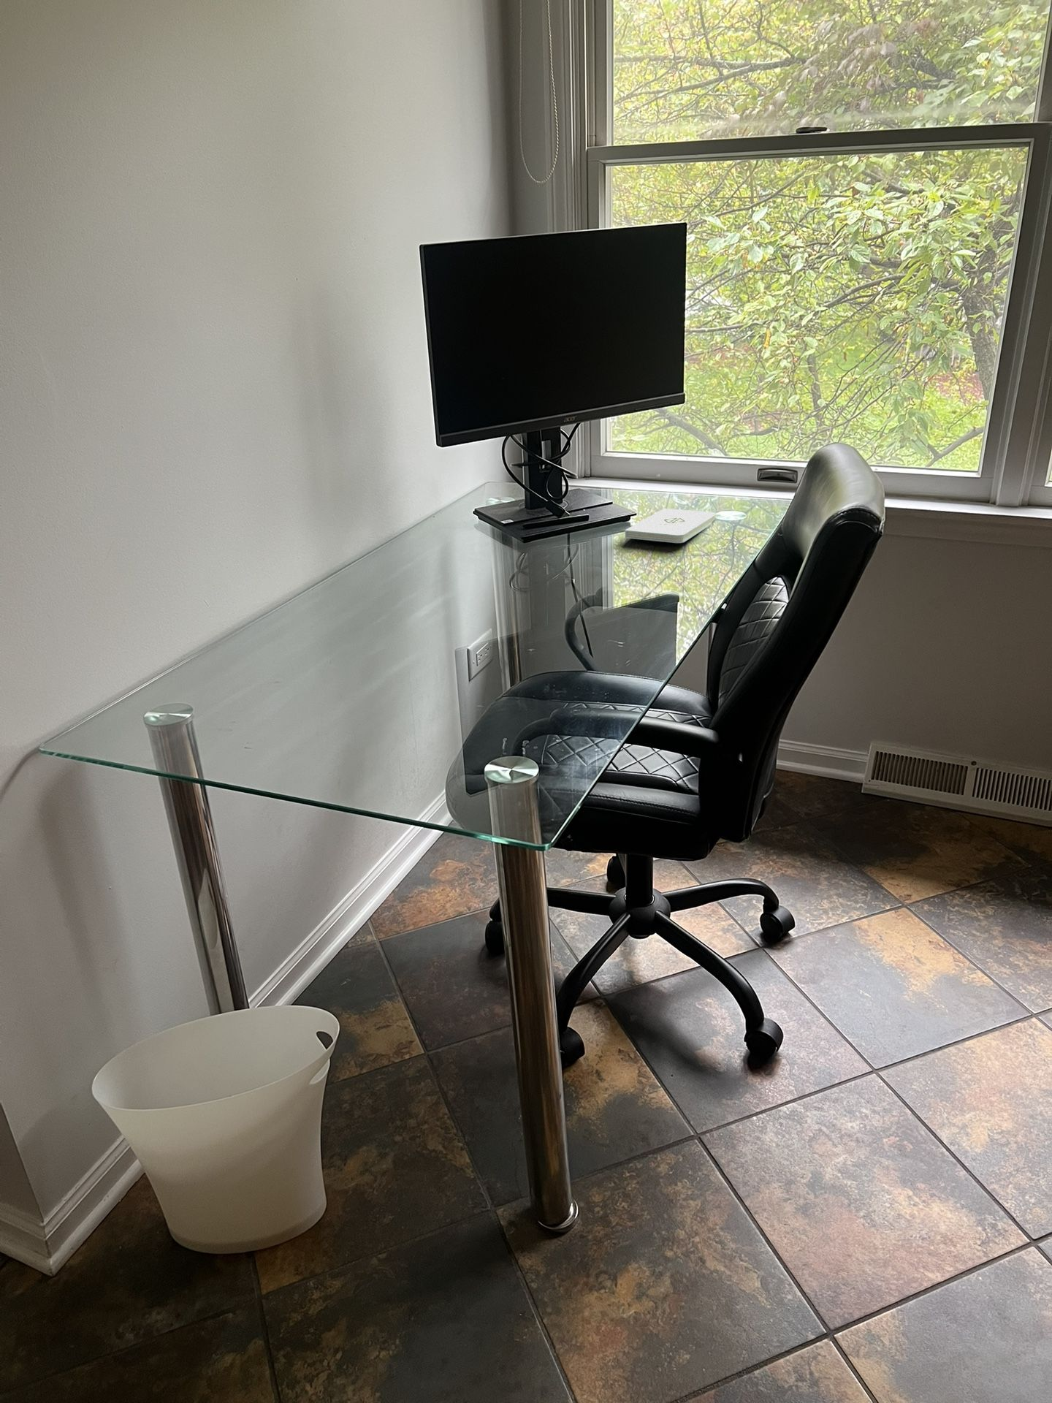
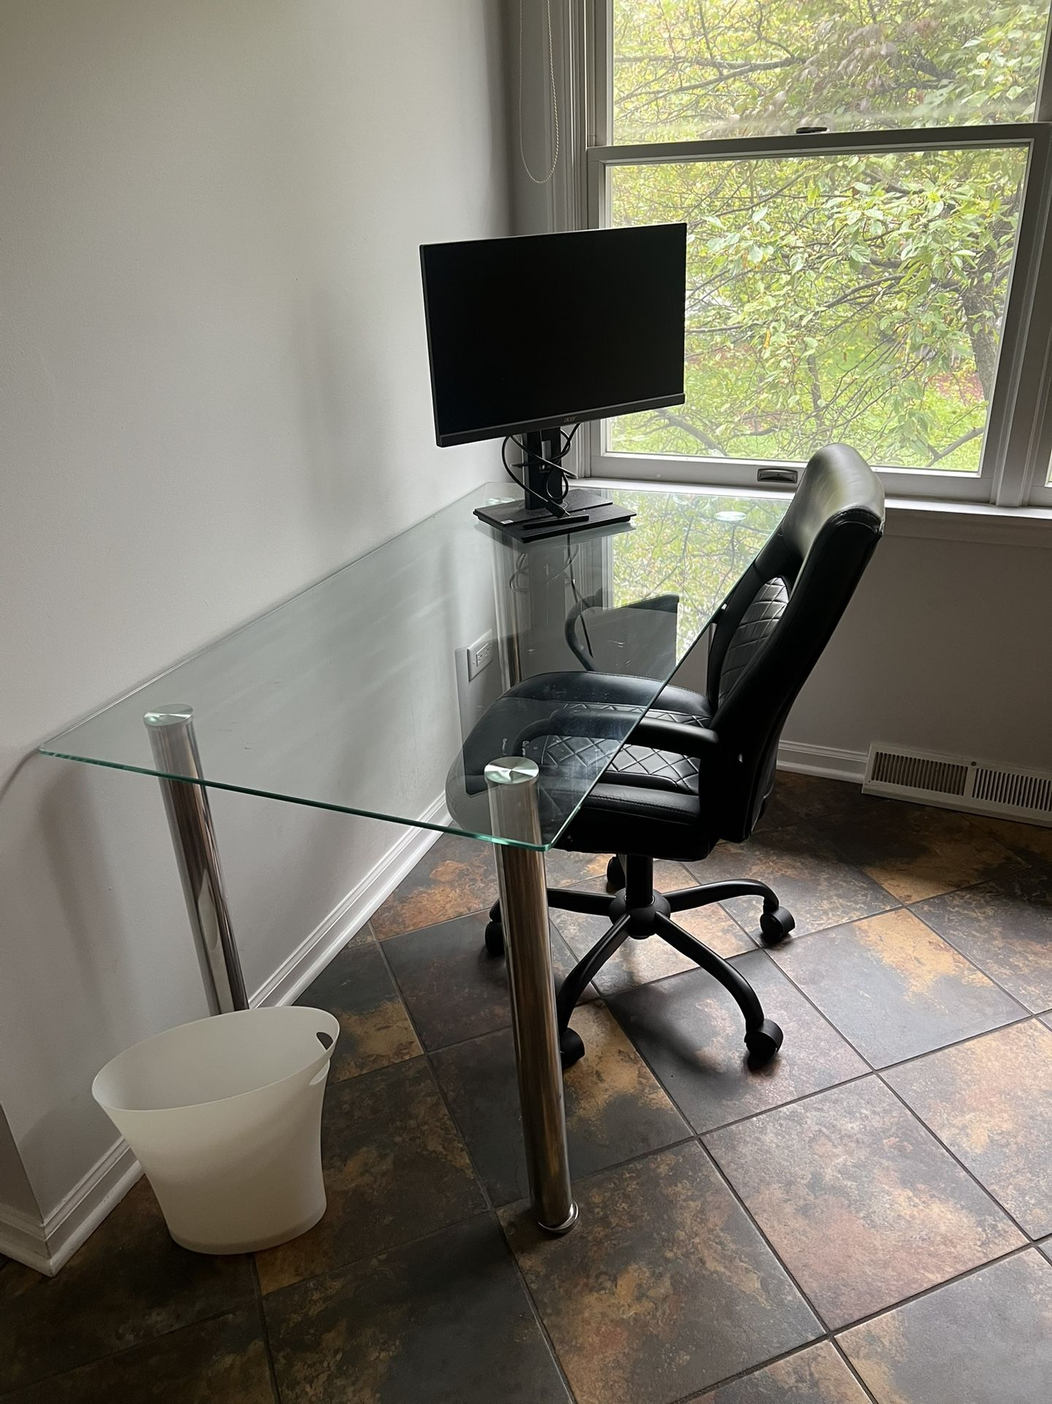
- notepad [624,508,717,544]
